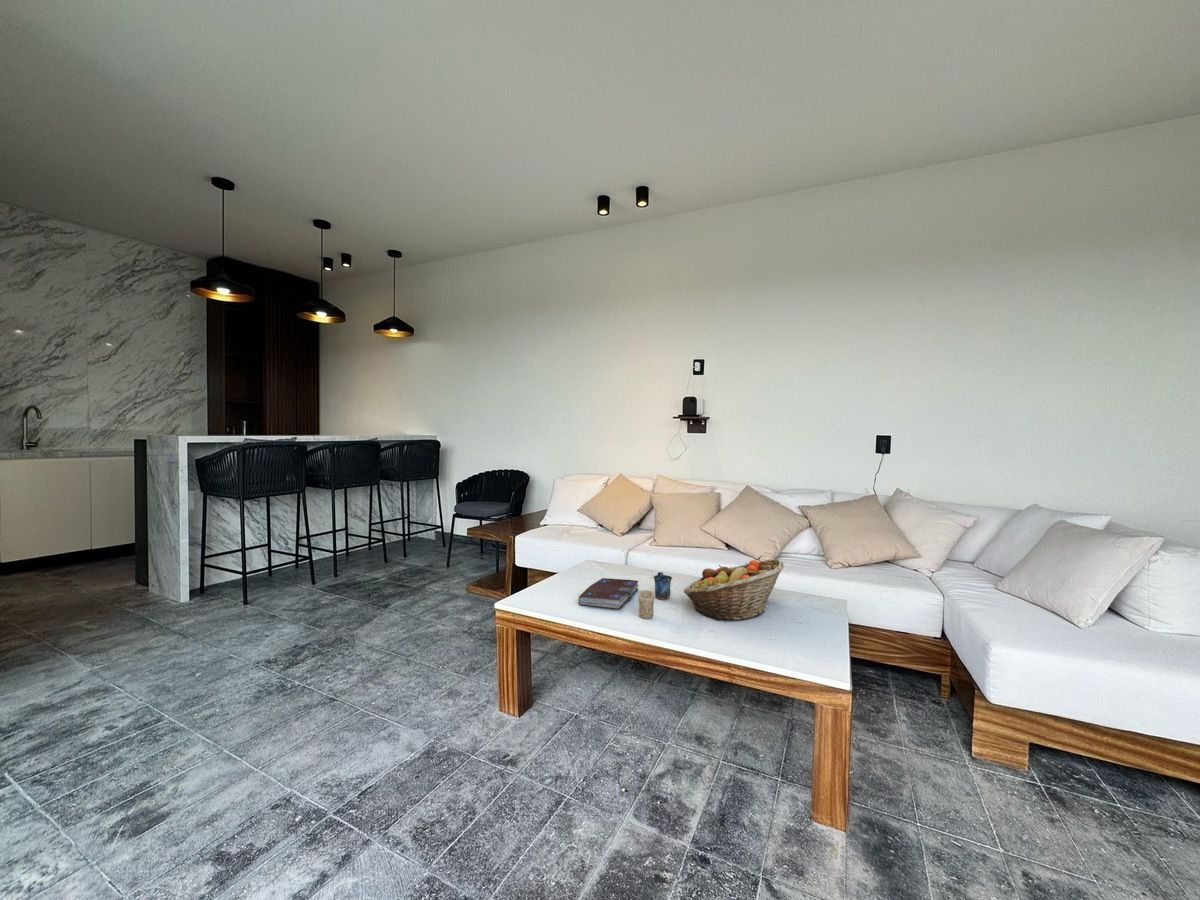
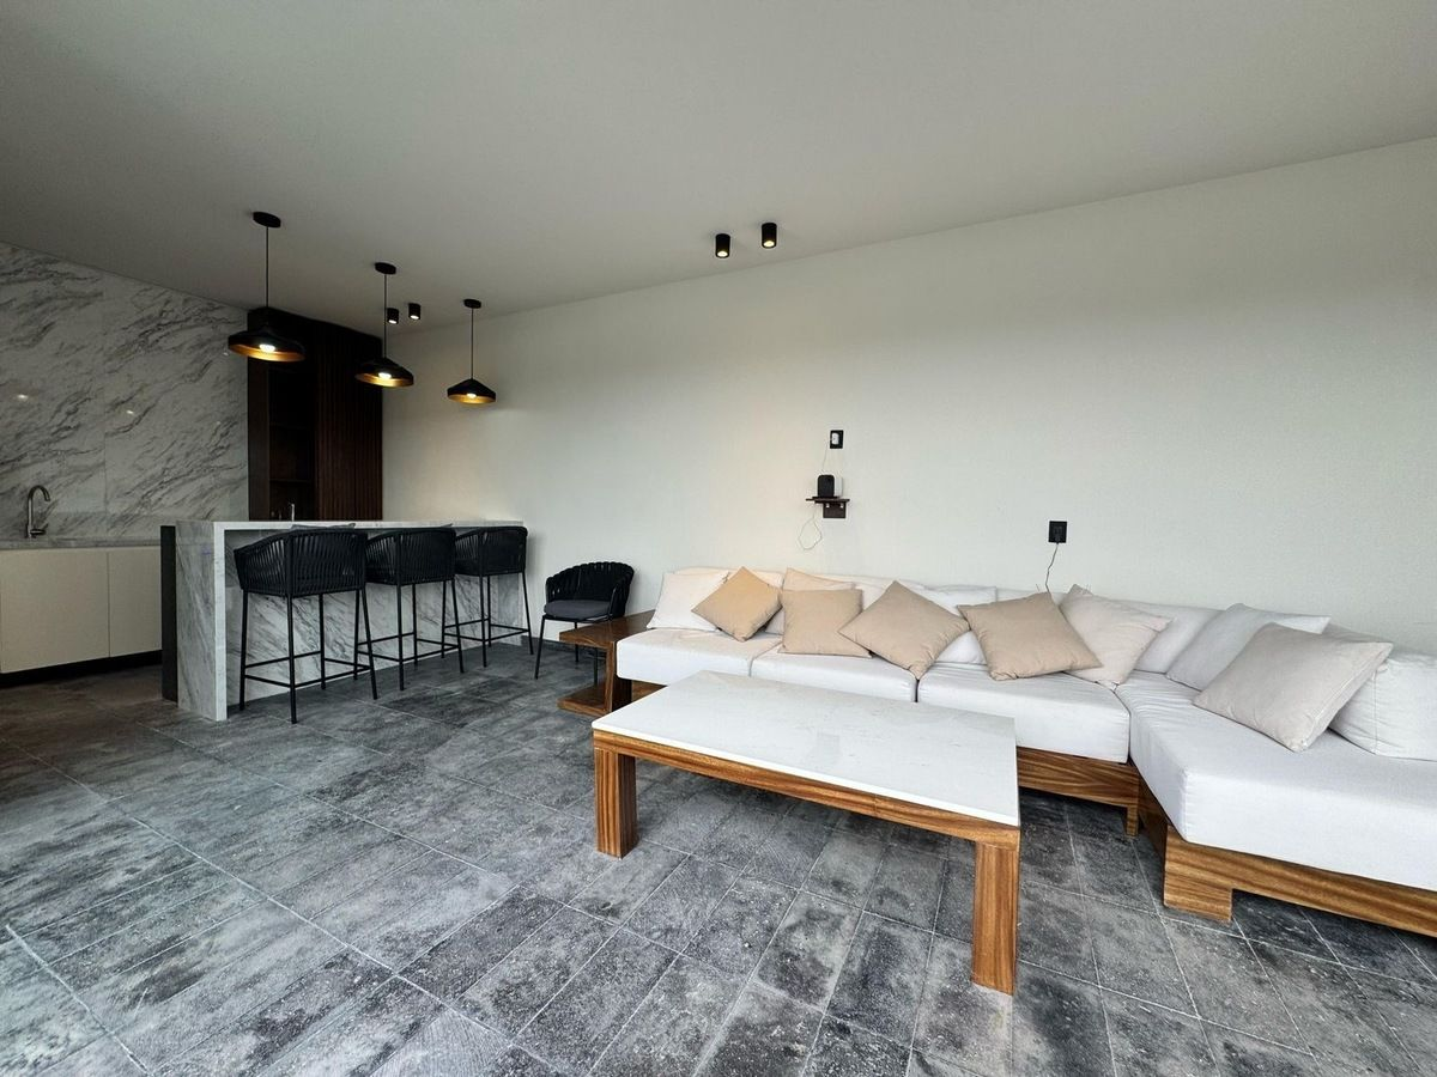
- fruit basket [683,558,785,621]
- candle [637,589,655,620]
- book [578,577,640,610]
- mug [653,571,673,601]
